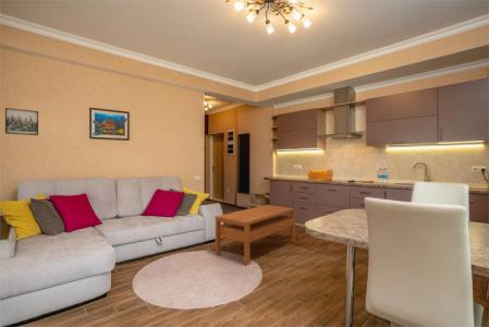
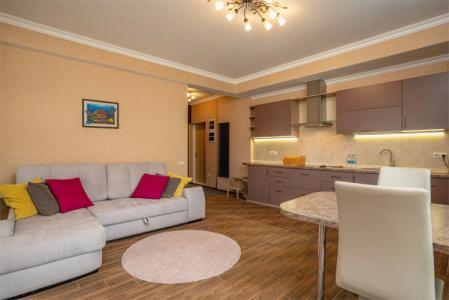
- wall art [4,107,39,136]
- coffee table [213,204,297,266]
